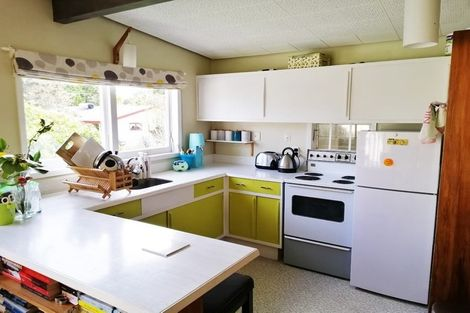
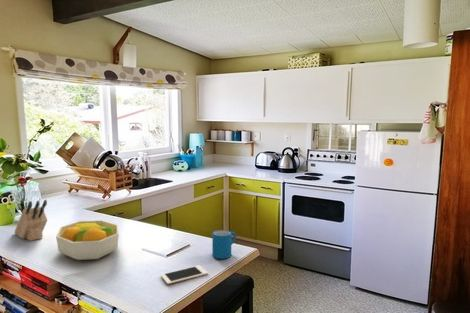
+ fruit bowl [55,219,120,261]
+ cell phone [160,264,209,285]
+ knife block [13,199,48,242]
+ mug [211,229,237,260]
